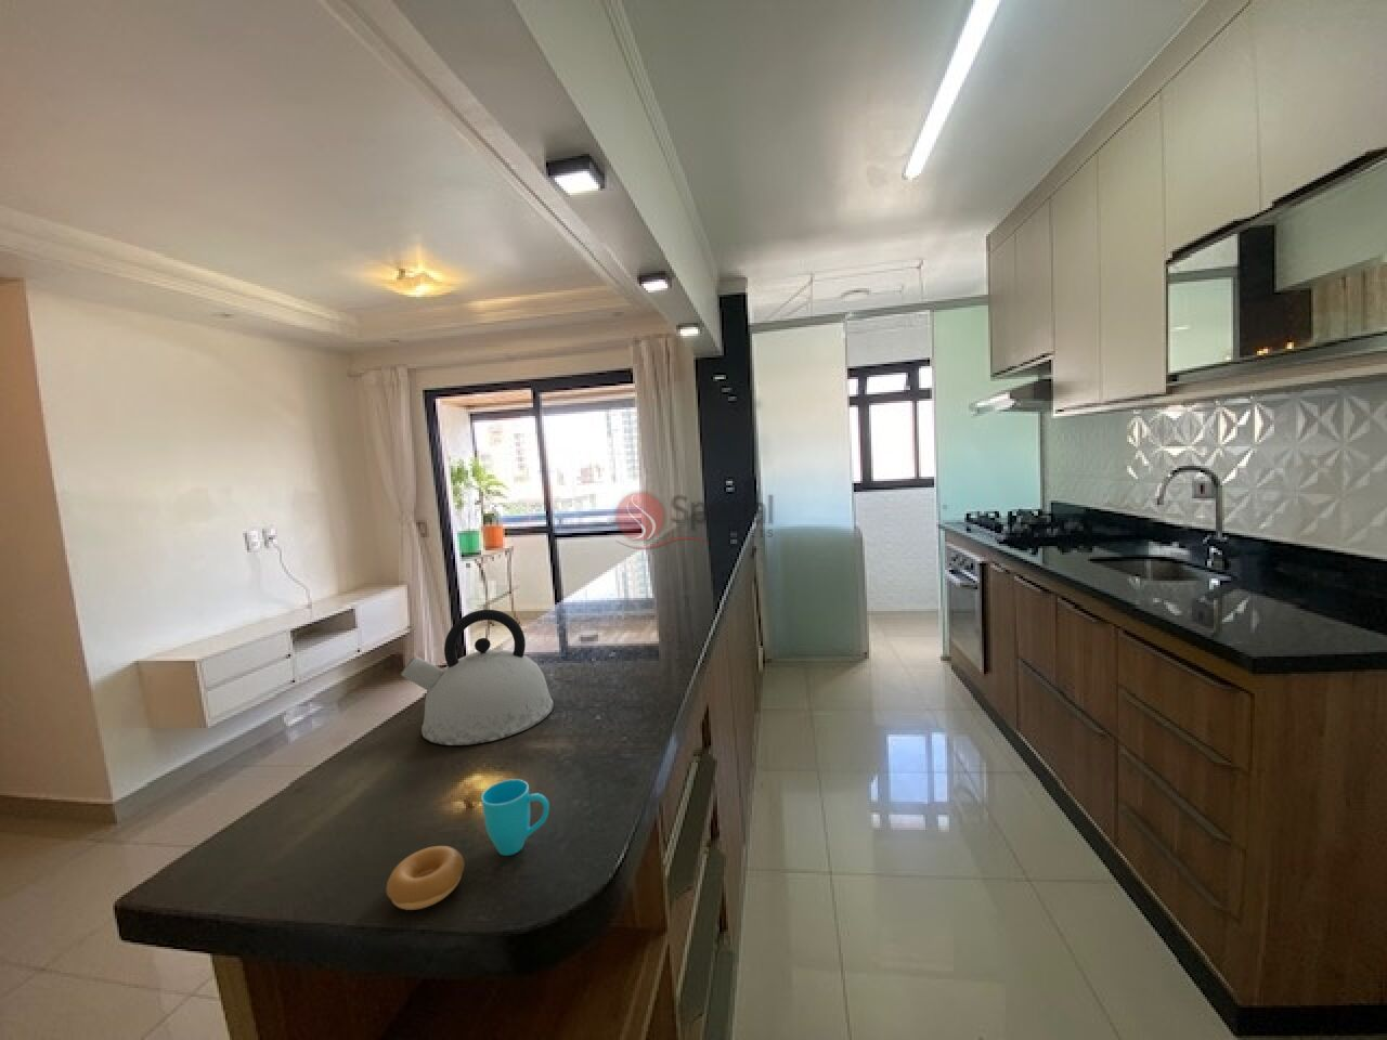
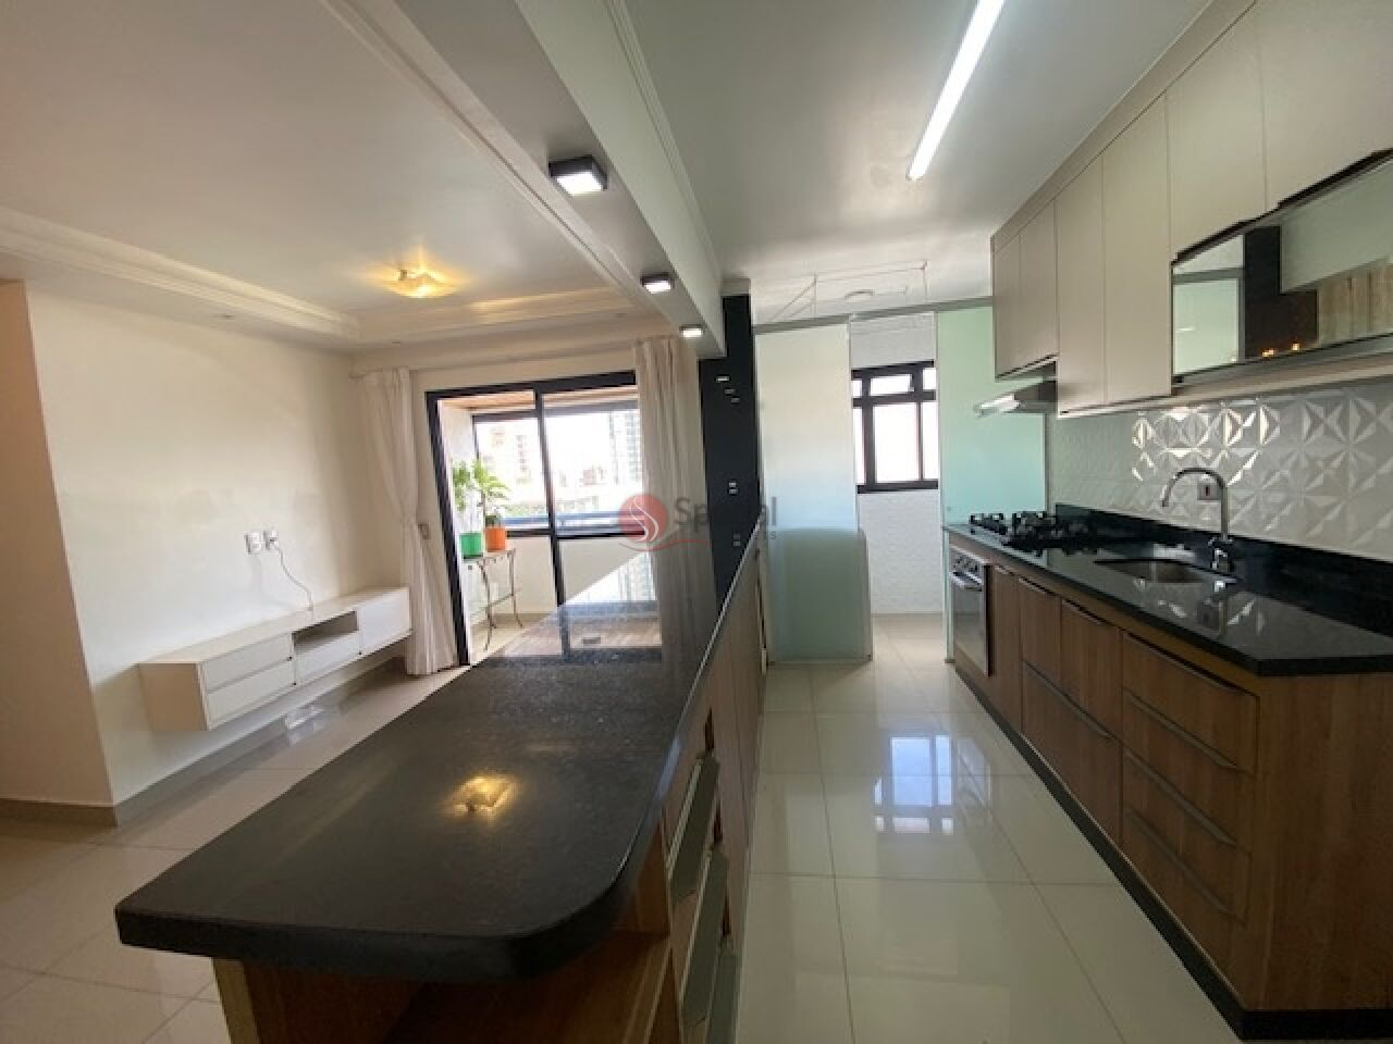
- cup [384,778,550,911]
- kettle [400,608,555,746]
